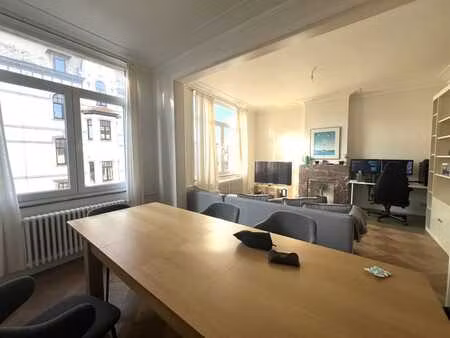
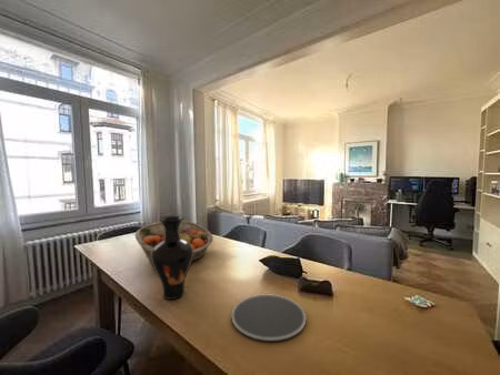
+ plate [231,293,307,343]
+ fruit basket [133,220,214,266]
+ vase [151,215,193,301]
